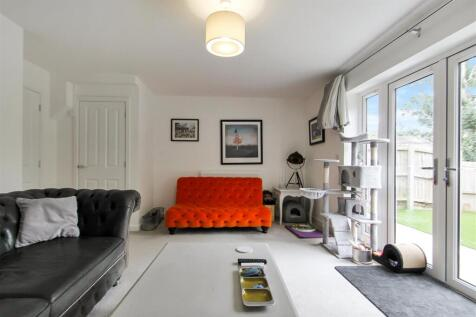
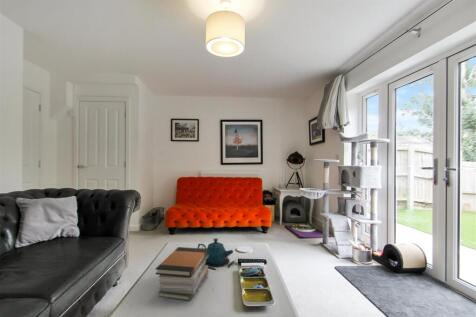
+ teapot [197,237,237,271]
+ book stack [154,246,209,302]
